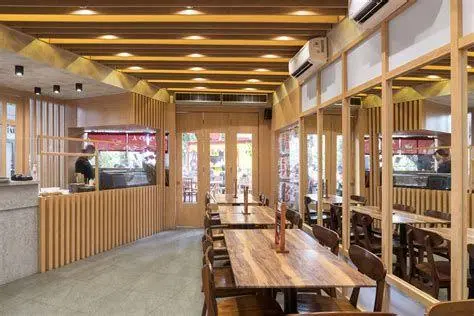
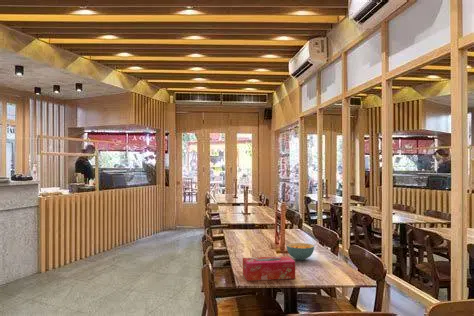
+ tissue box [242,255,296,282]
+ cereal bowl [286,242,315,261]
